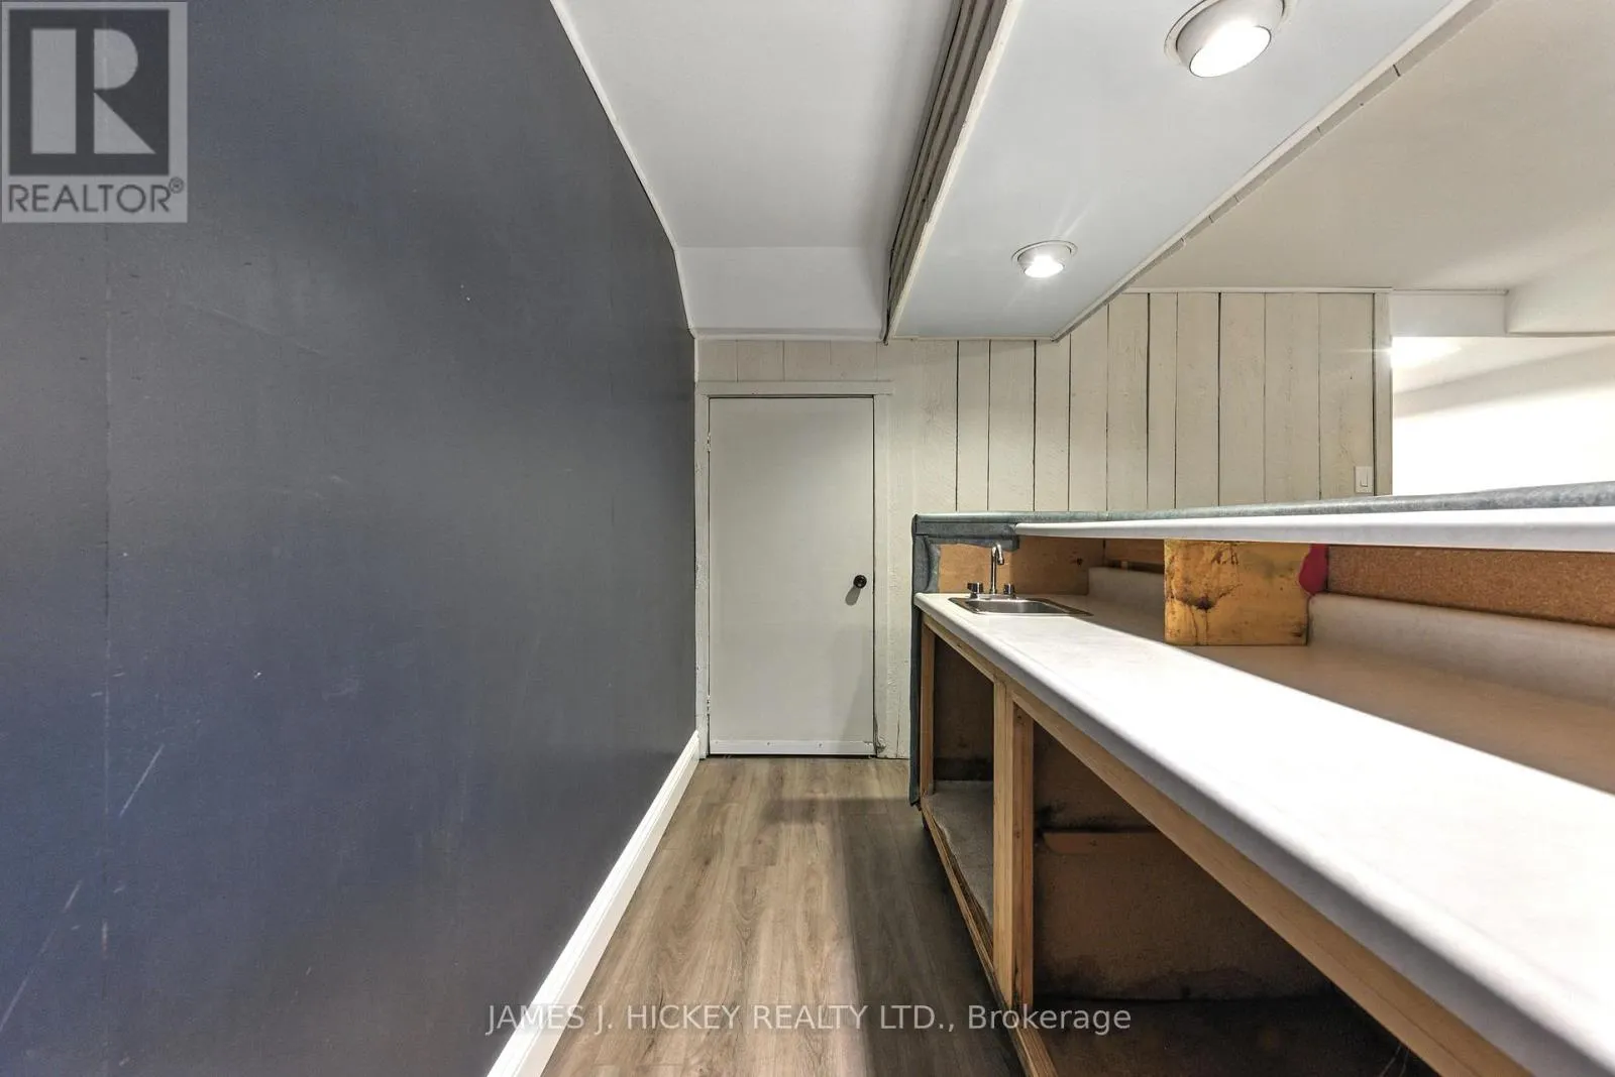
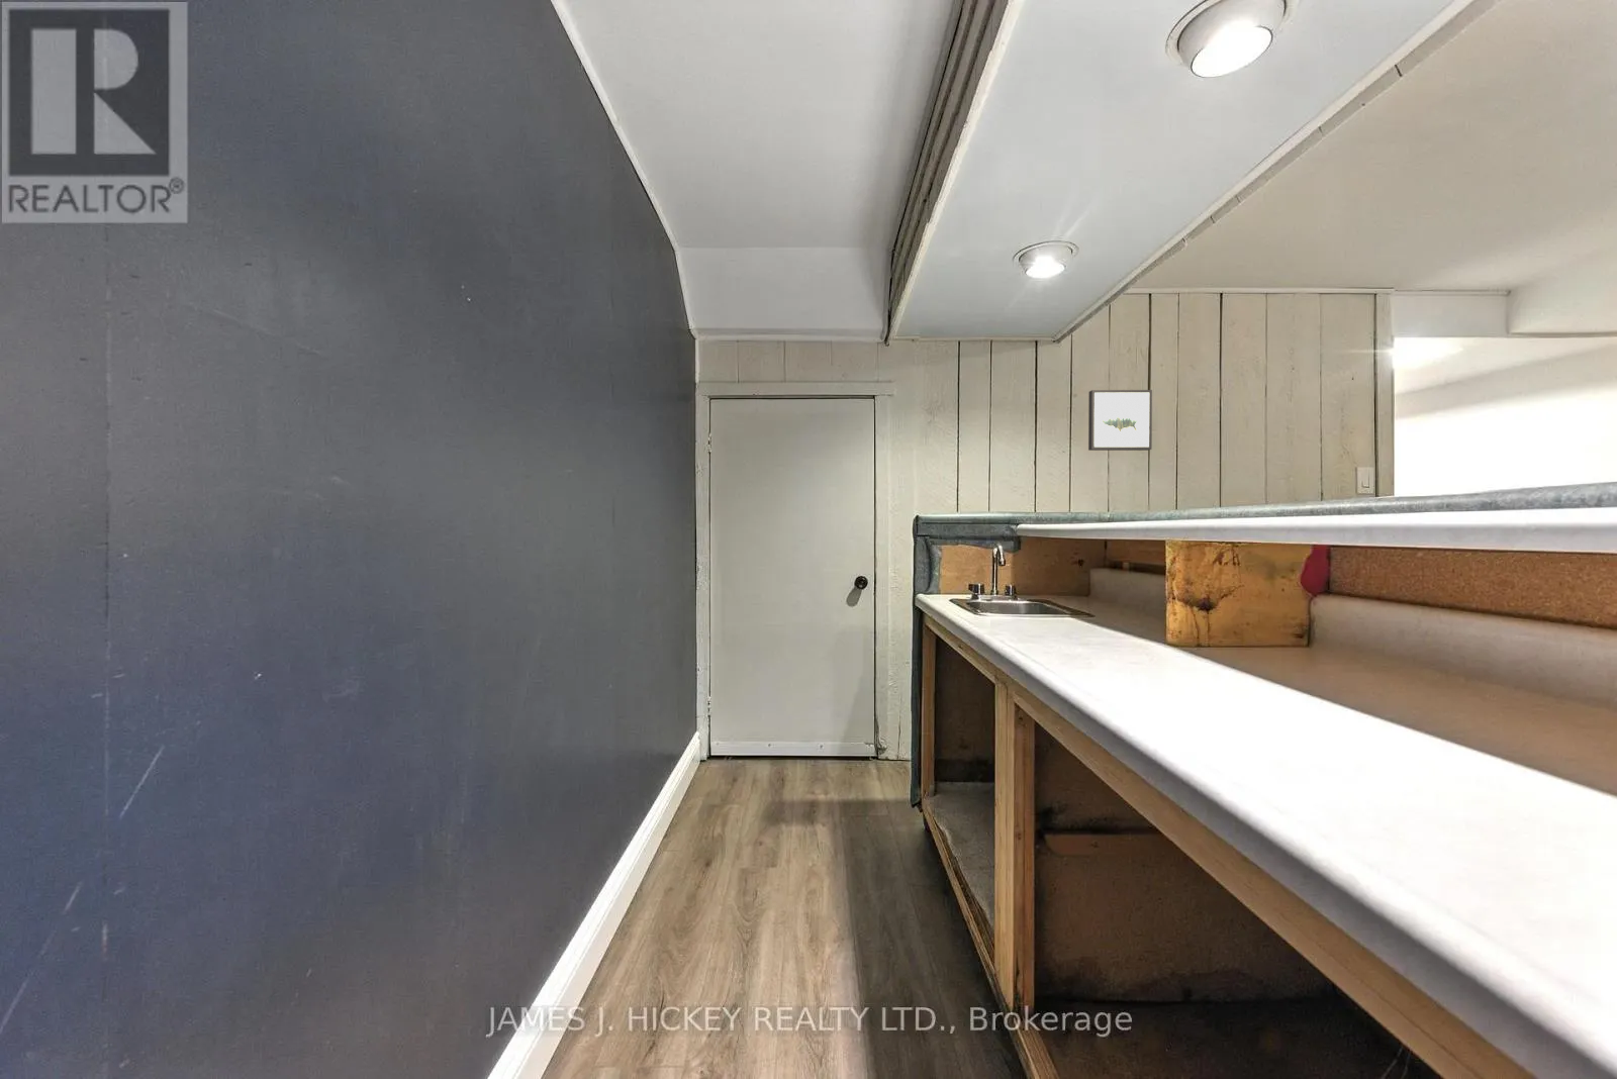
+ wall art [1087,389,1153,452]
